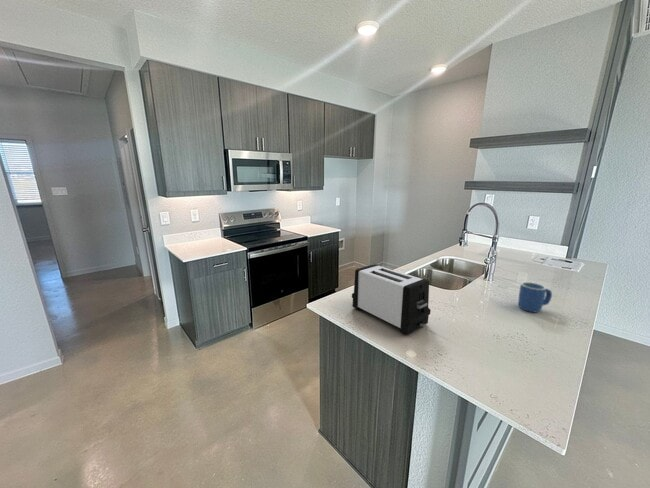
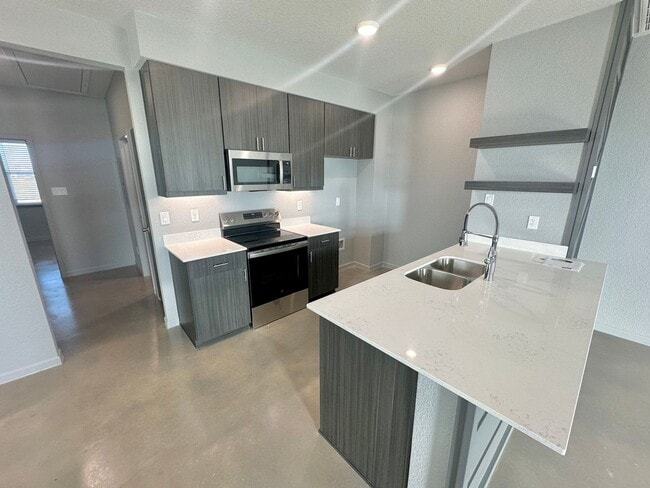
- toaster [351,263,432,336]
- mug [517,281,553,313]
